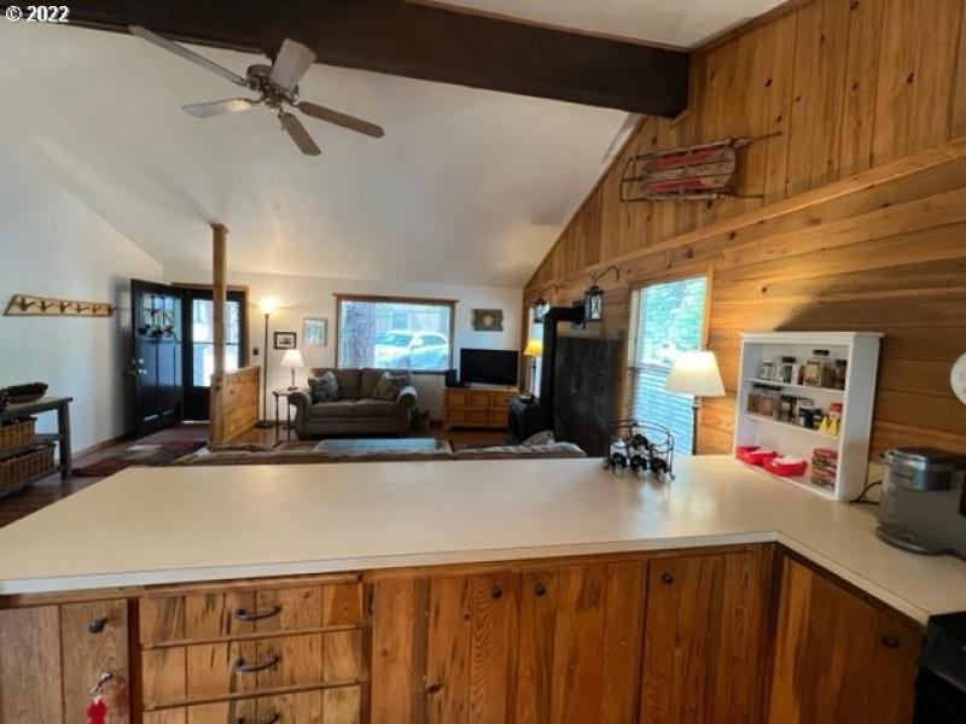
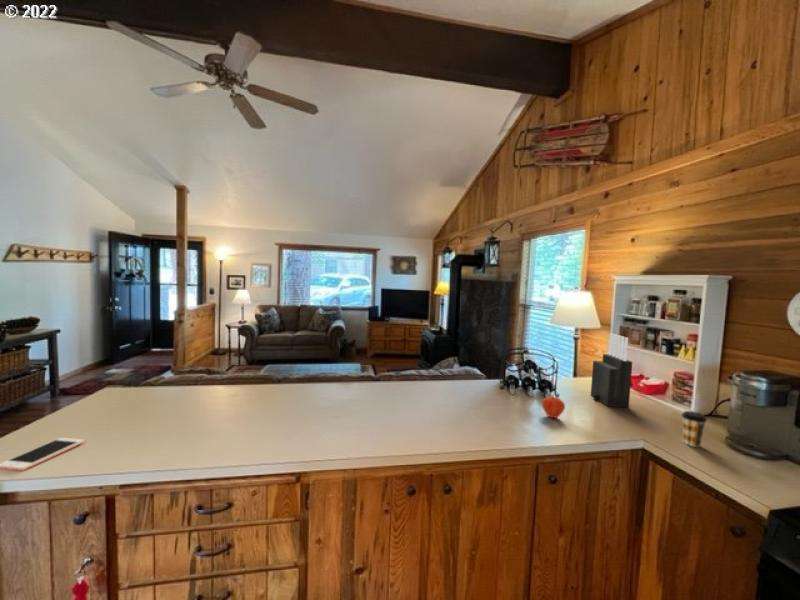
+ knife block [590,332,633,409]
+ coffee cup [680,410,708,448]
+ fruit [541,394,566,419]
+ cell phone [0,437,85,472]
